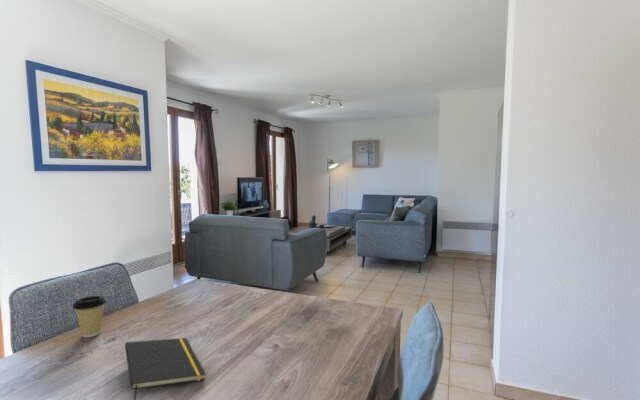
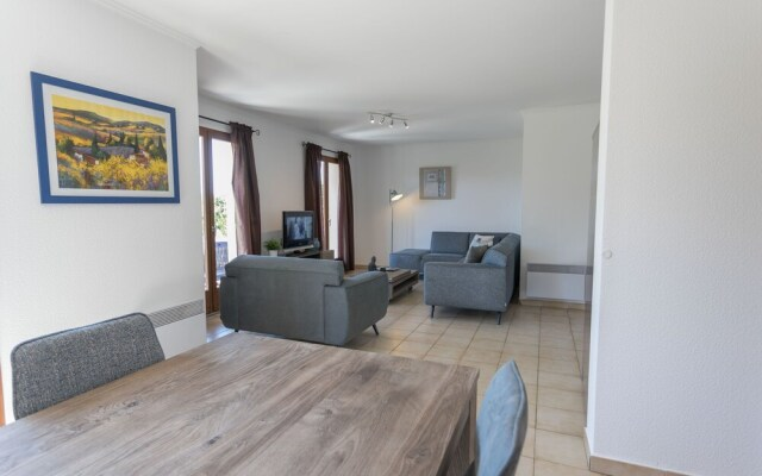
- notepad [124,337,207,400]
- coffee cup [72,295,107,338]
